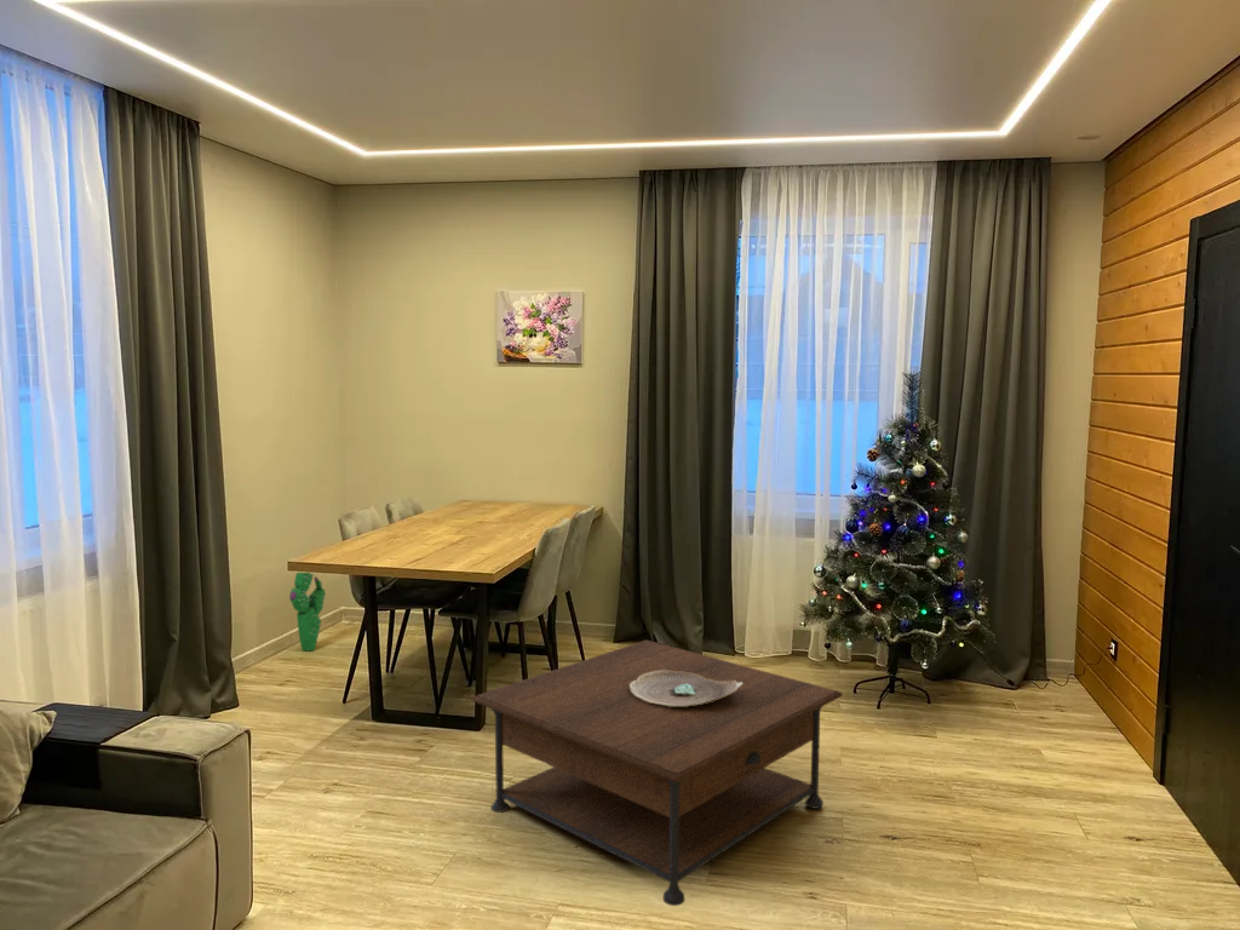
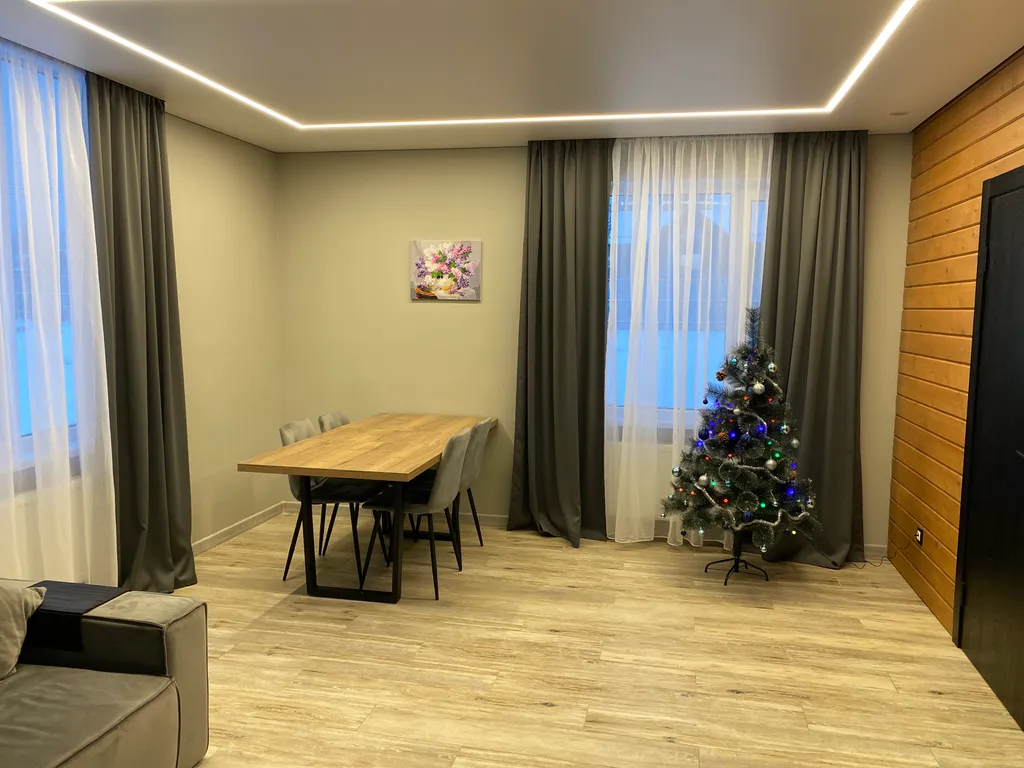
- decorative bowl [630,670,742,706]
- coffee table [471,639,844,907]
- cactus [288,572,327,651]
